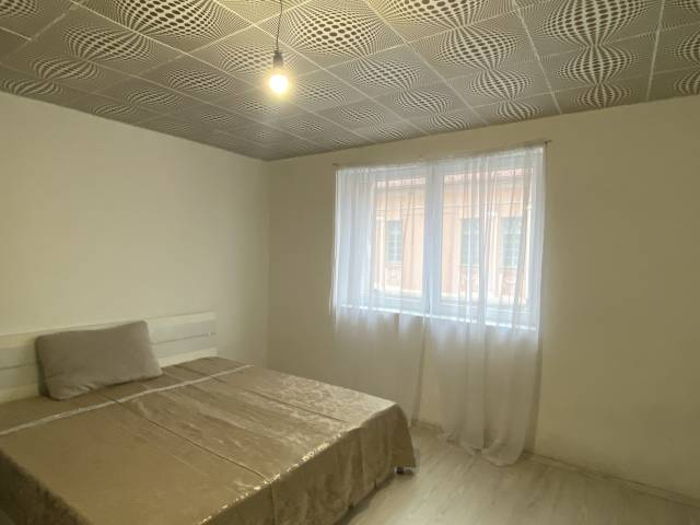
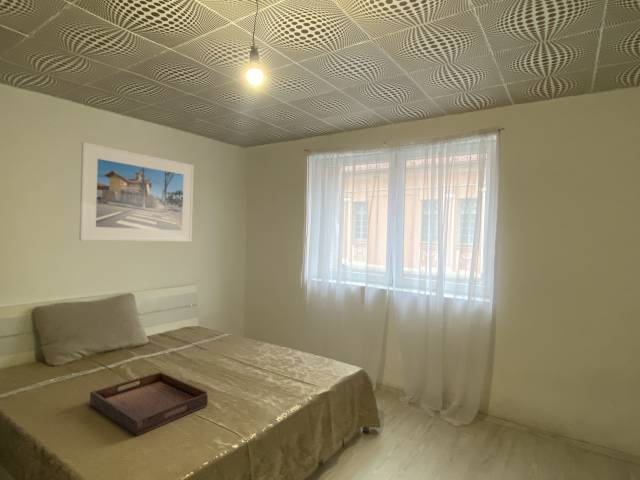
+ serving tray [89,371,209,437]
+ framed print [78,141,195,243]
